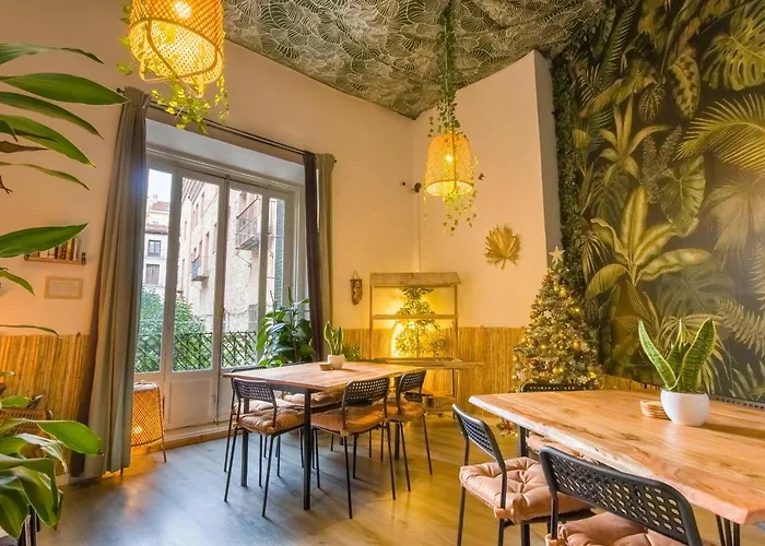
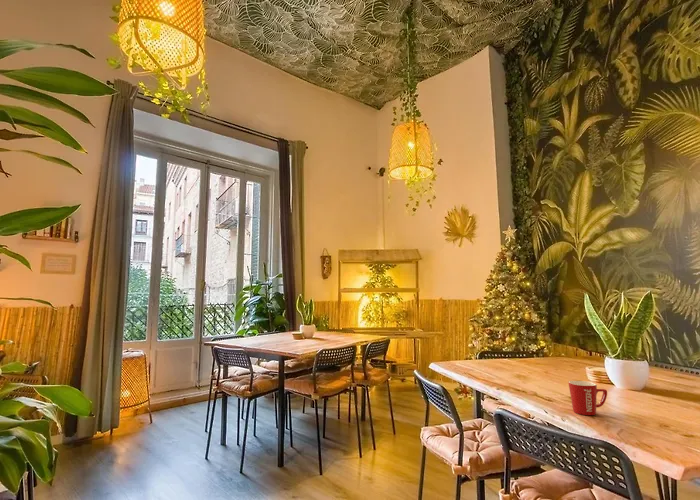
+ mug [567,380,608,416]
